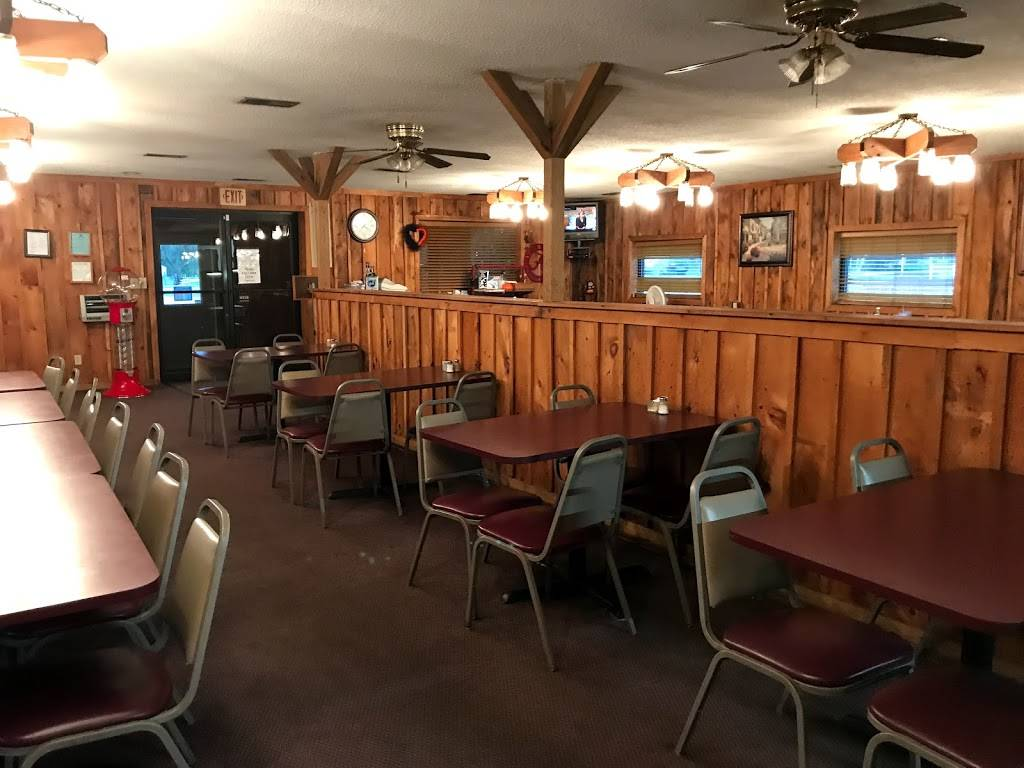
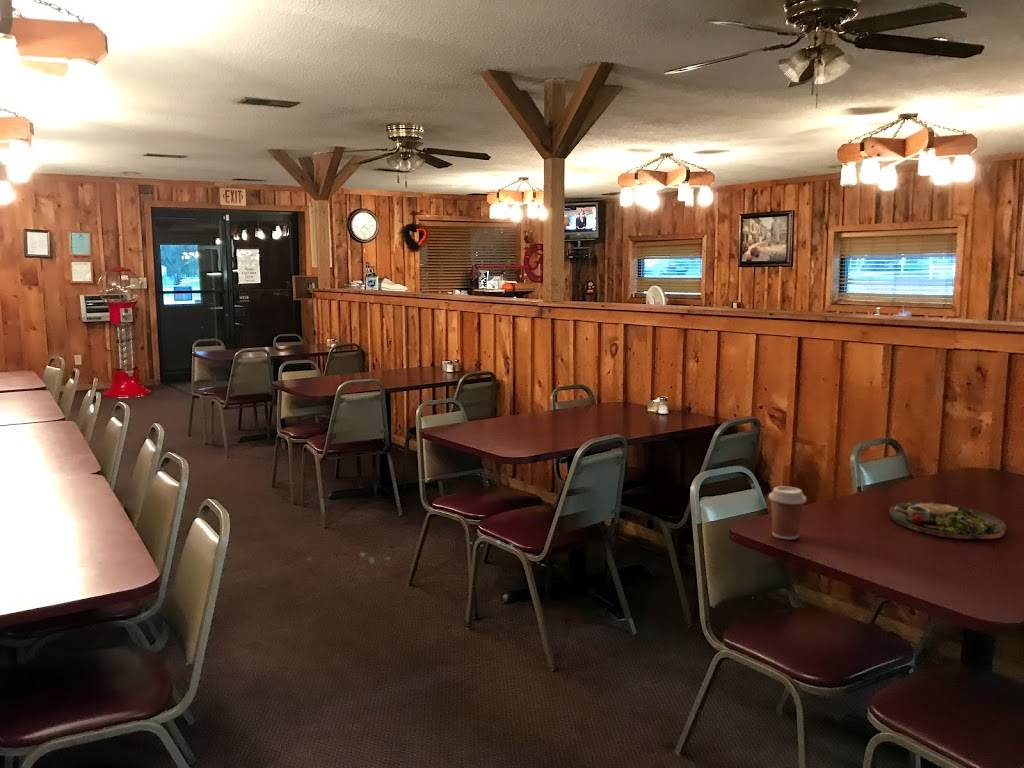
+ coffee cup [768,485,807,540]
+ dinner plate [888,501,1007,540]
